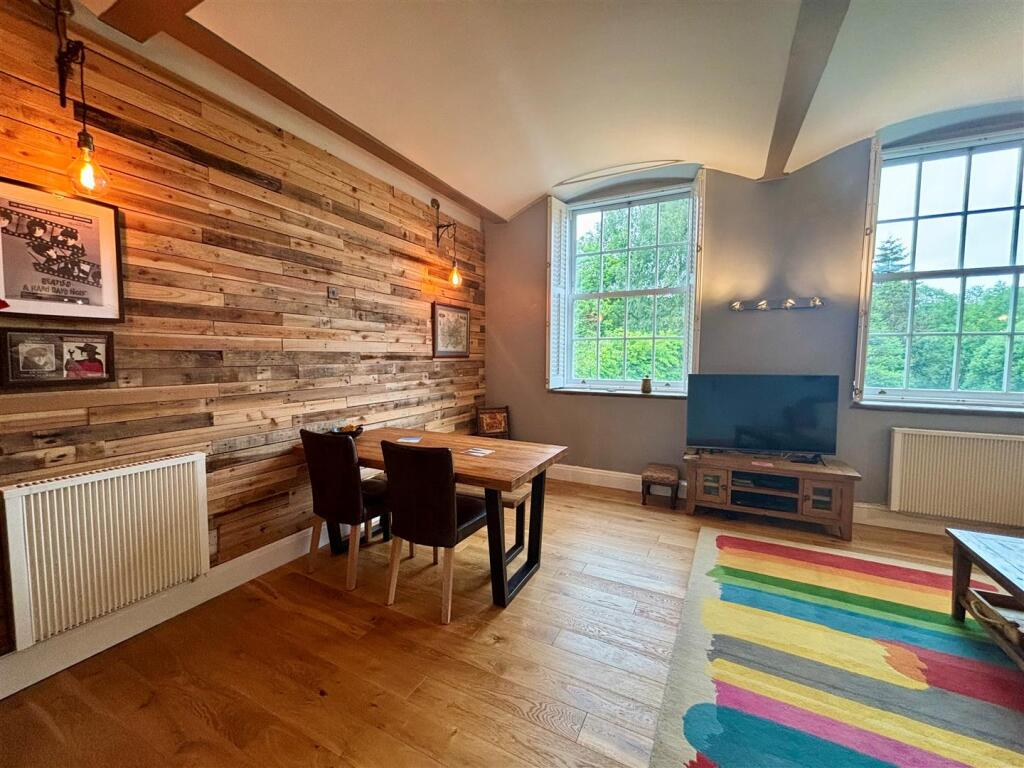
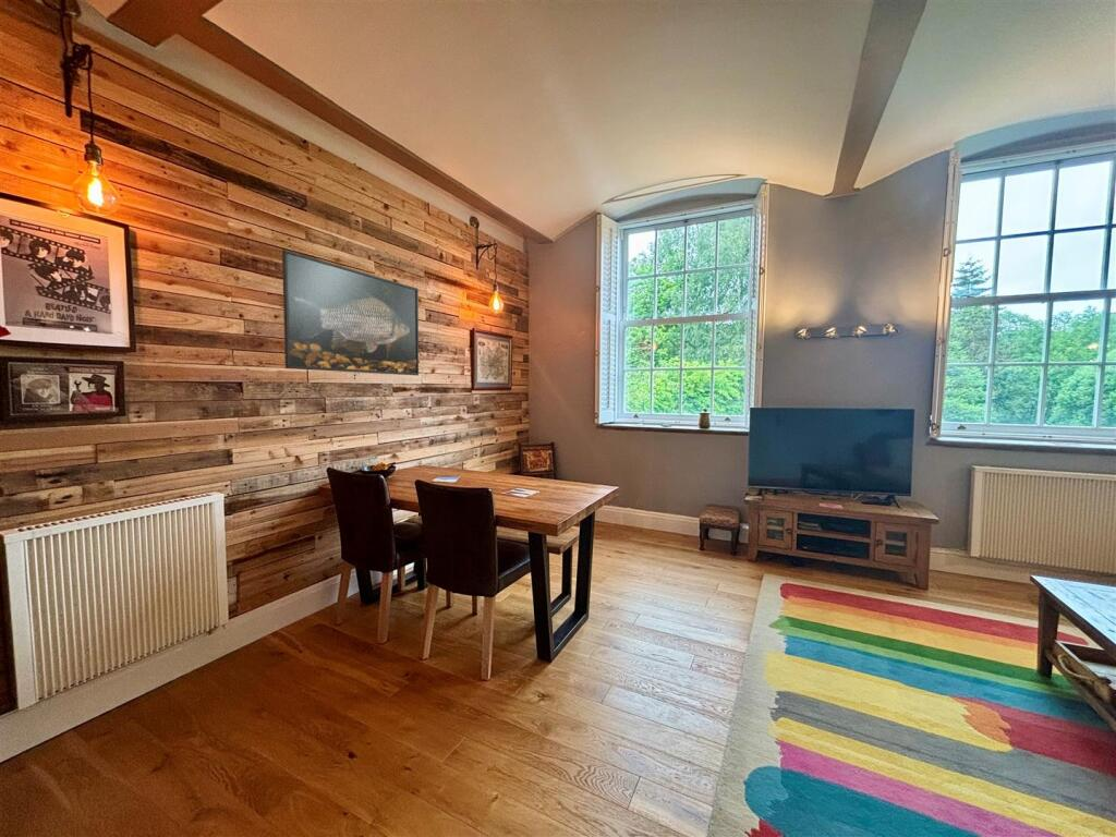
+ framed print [281,248,420,376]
